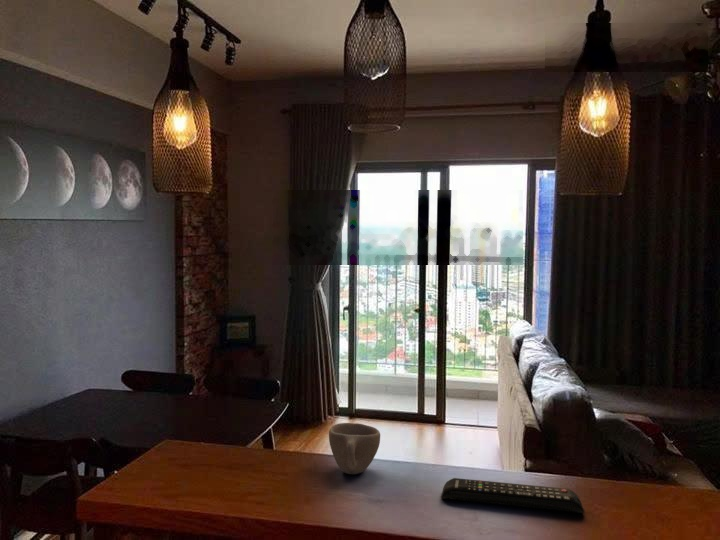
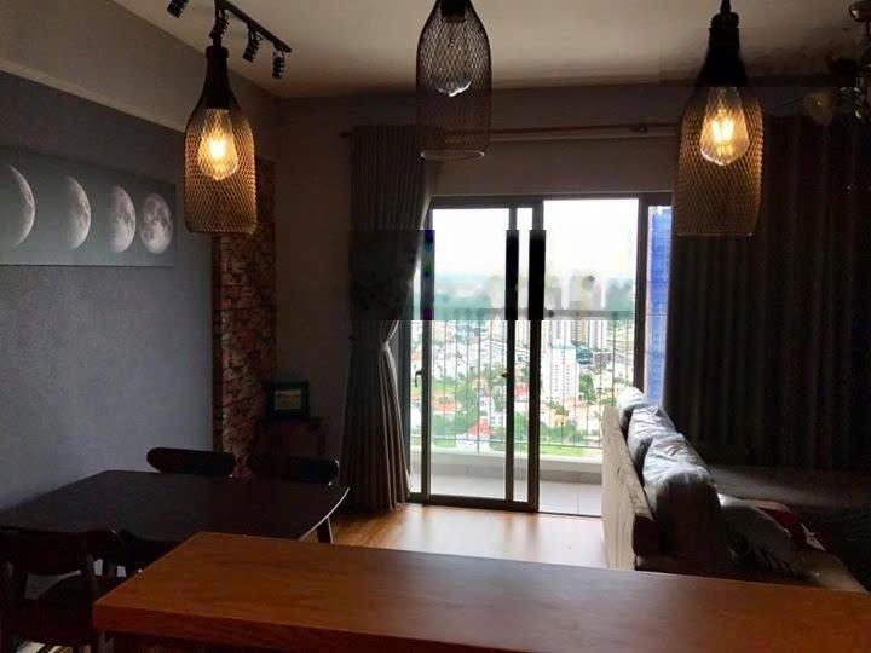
- cup [328,422,381,475]
- remote control [440,477,585,514]
